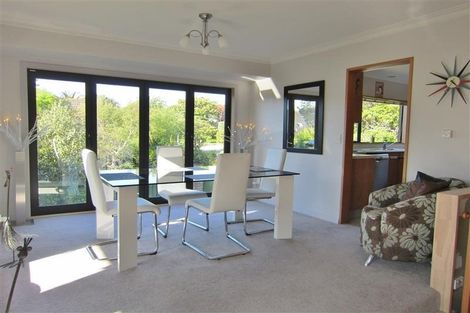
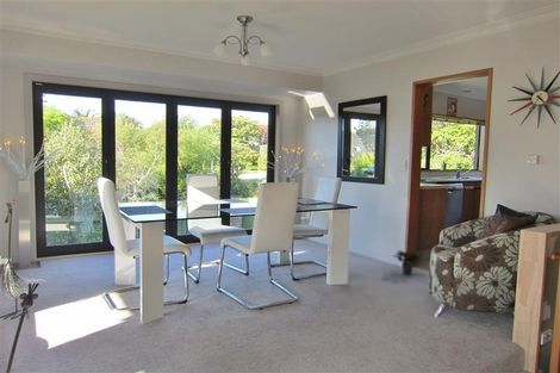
+ potted plant [393,249,425,276]
